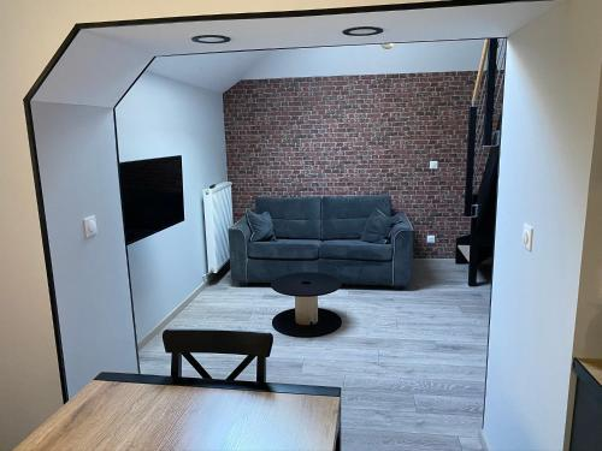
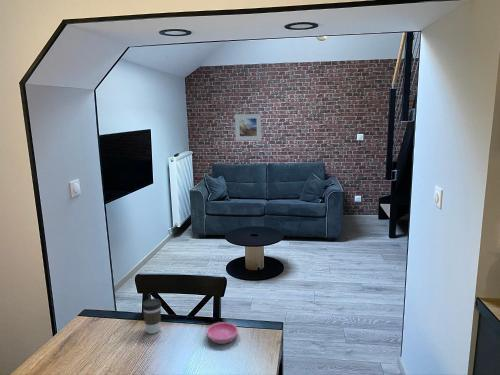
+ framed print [234,113,262,142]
+ saucer [205,321,239,345]
+ coffee cup [141,298,162,335]
